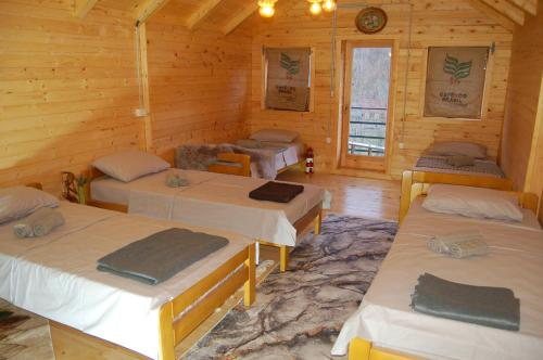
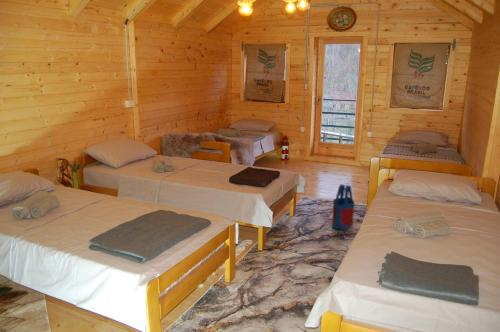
+ tote bag [331,183,355,231]
